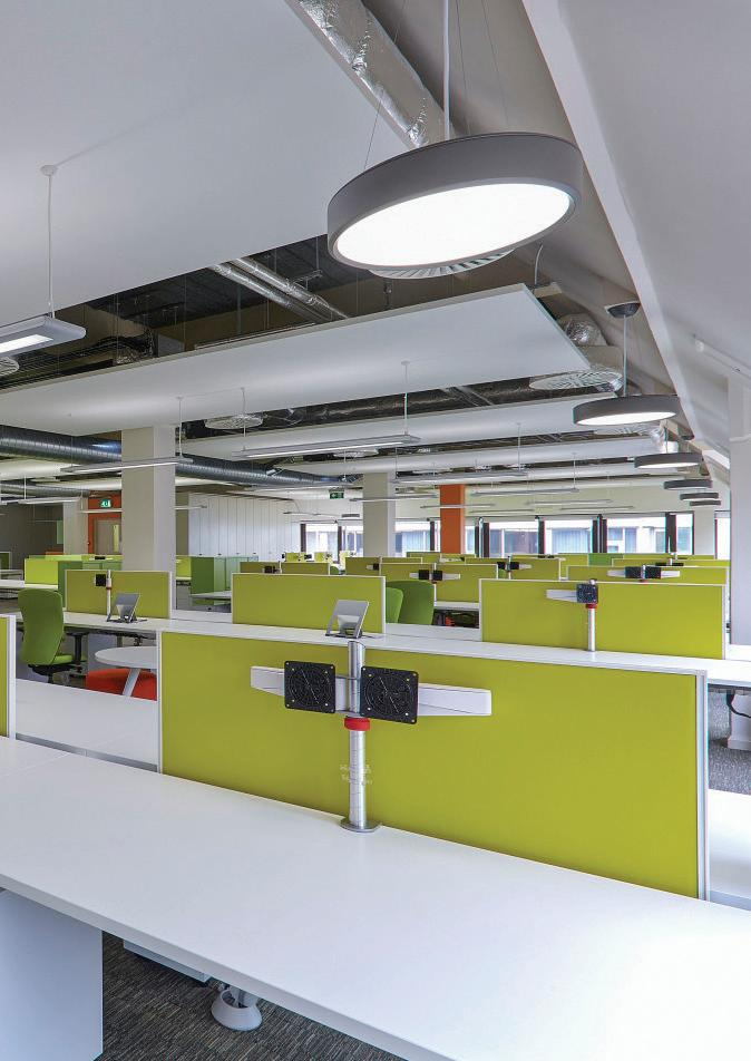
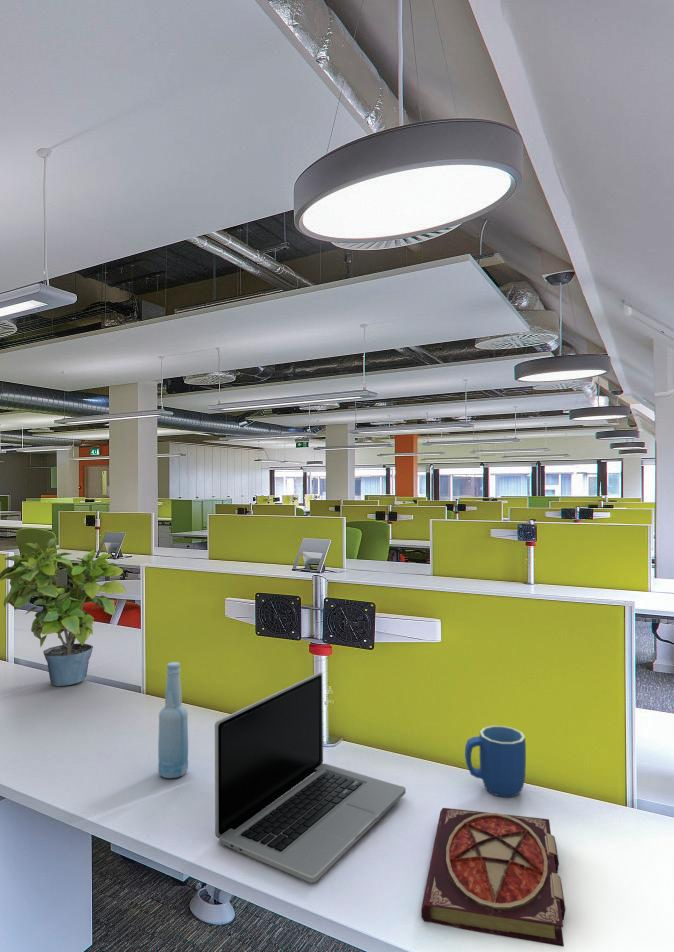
+ mug [464,725,527,798]
+ book [420,807,566,948]
+ bottle [157,661,189,779]
+ potted plant [0,537,127,687]
+ laptop [214,671,407,884]
